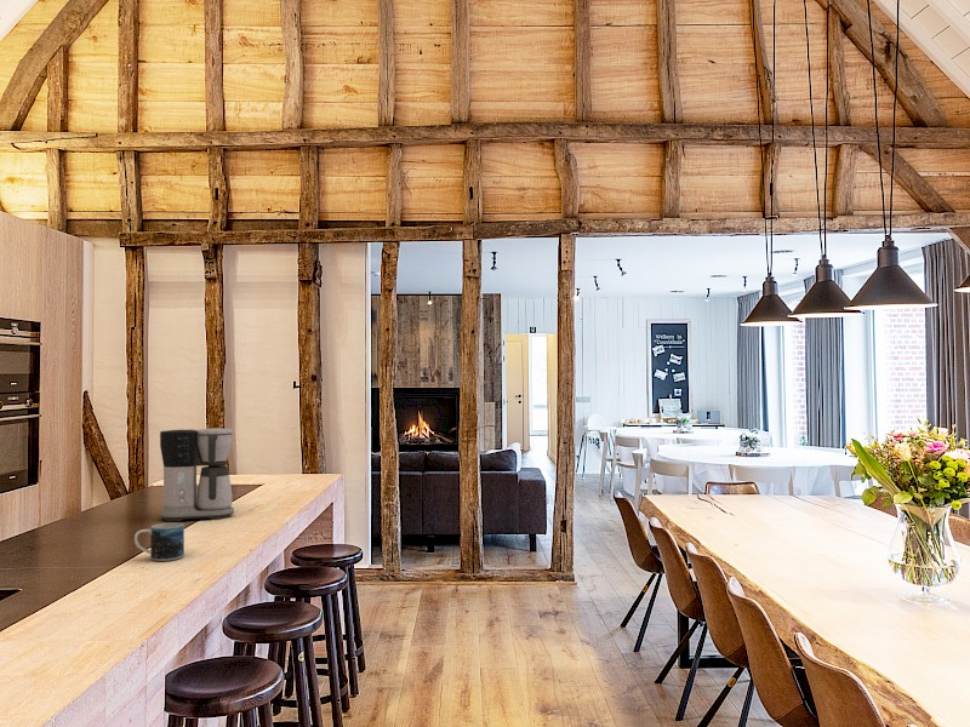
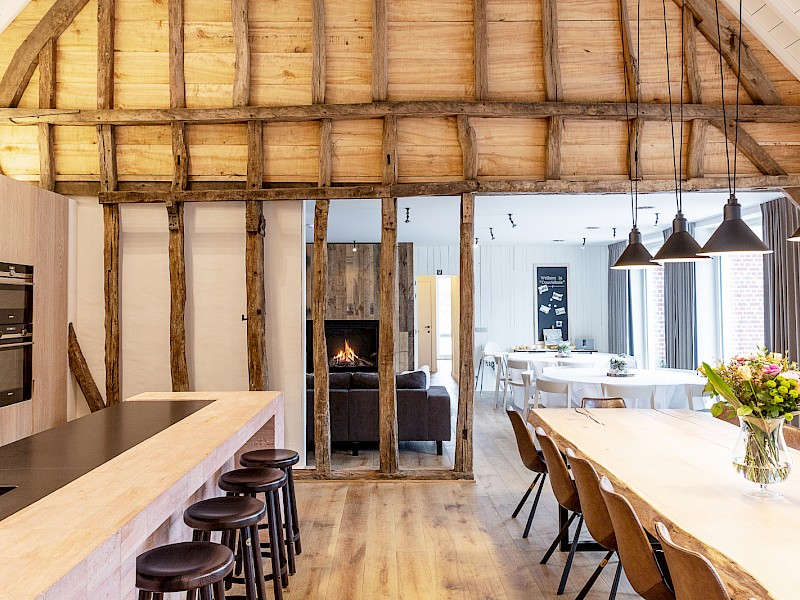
- mug [133,521,186,562]
- coffee maker [159,427,235,522]
